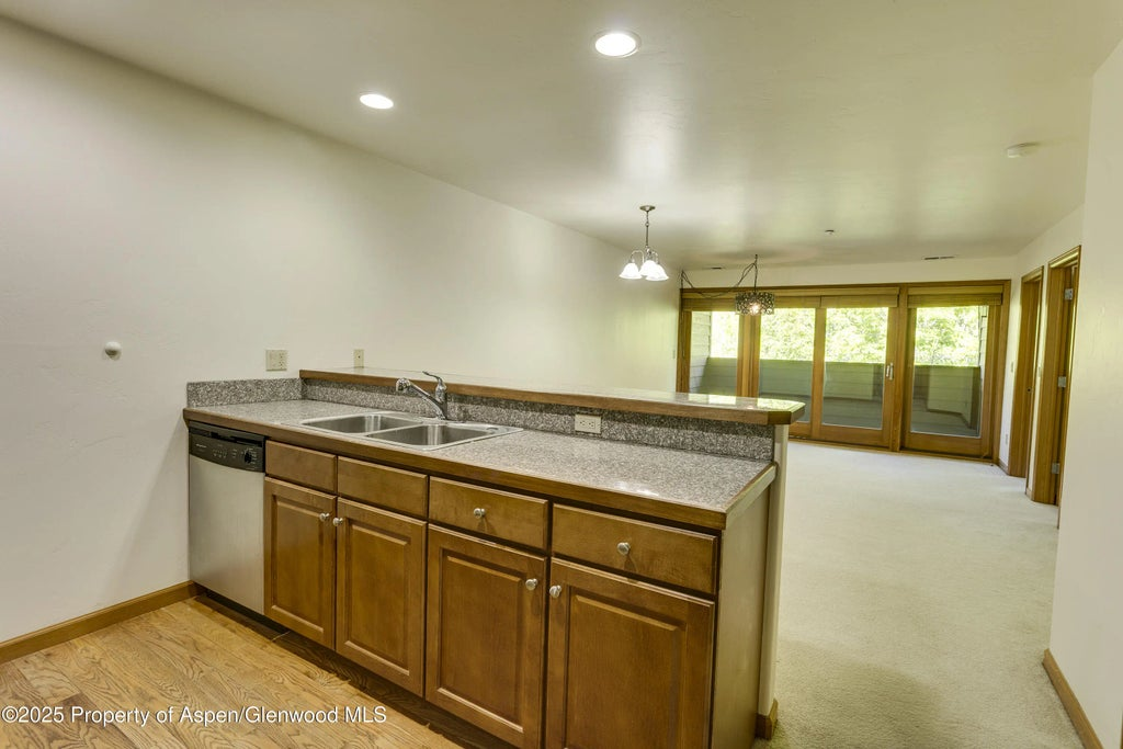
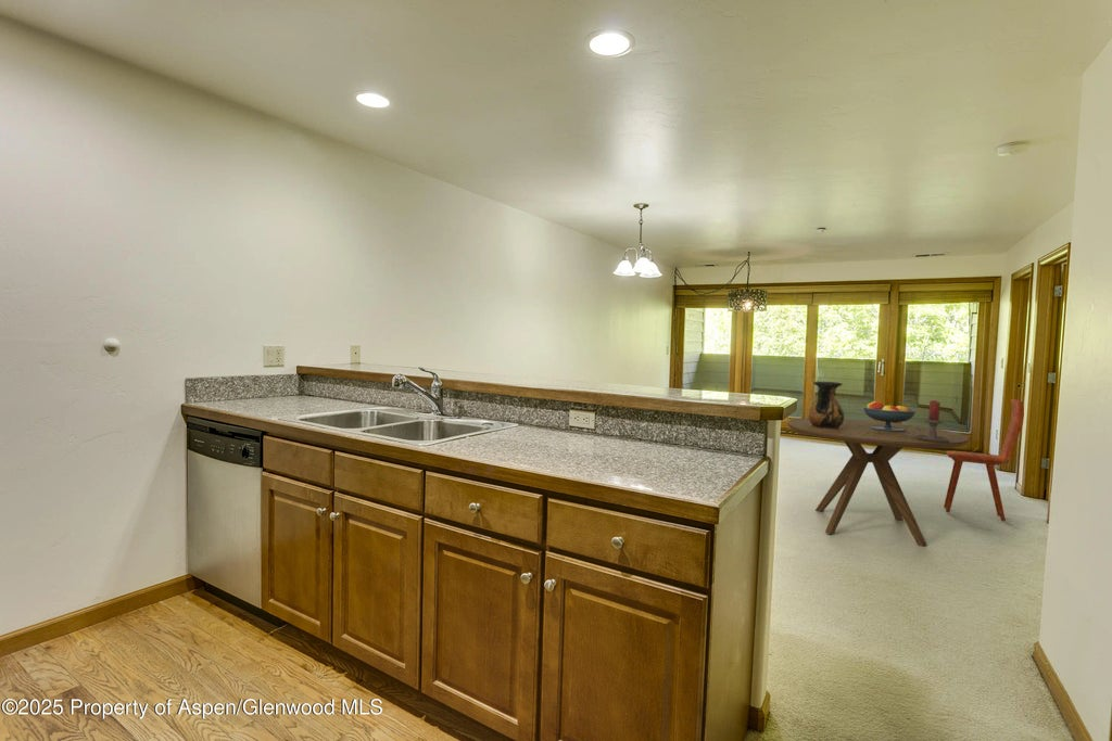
+ vase [807,381,845,431]
+ dining table [786,418,971,547]
+ dining chair [943,398,1025,522]
+ candle holder [906,399,950,443]
+ fruit bowl [862,400,917,432]
